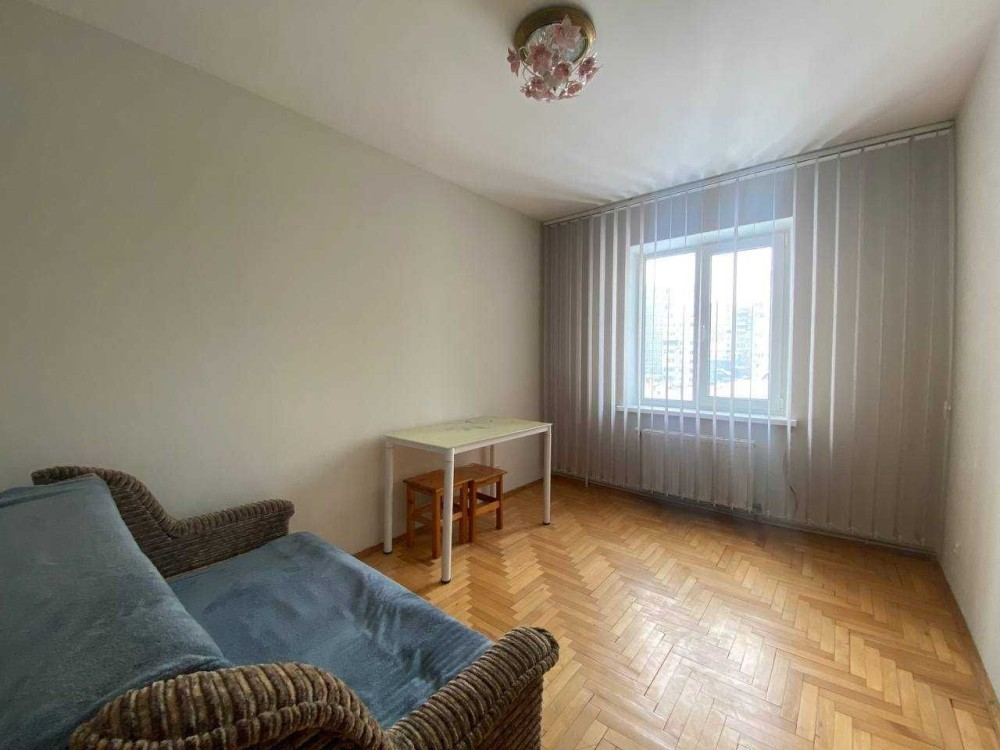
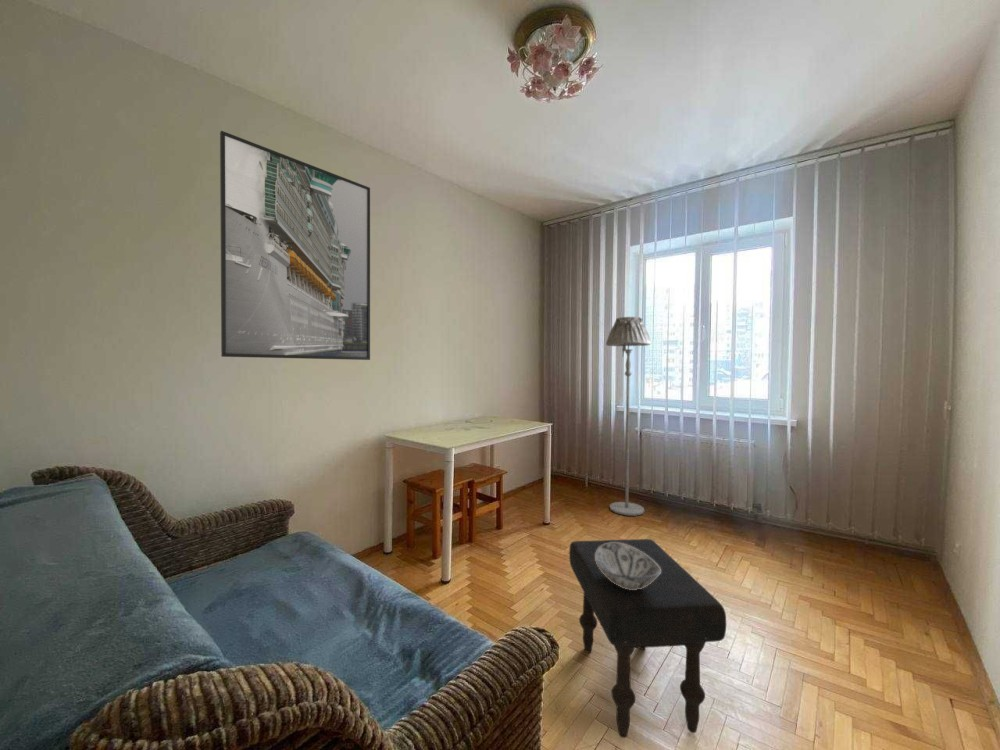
+ decorative bowl [595,542,661,590]
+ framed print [219,130,371,361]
+ ottoman [568,538,727,739]
+ floor lamp [605,316,652,517]
